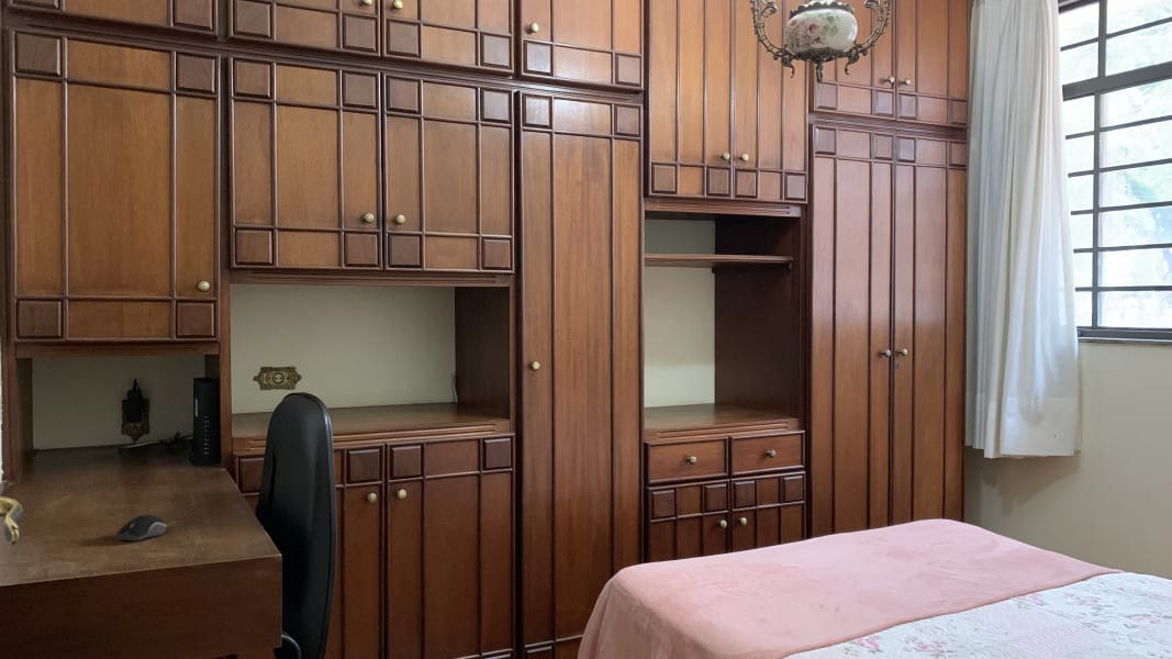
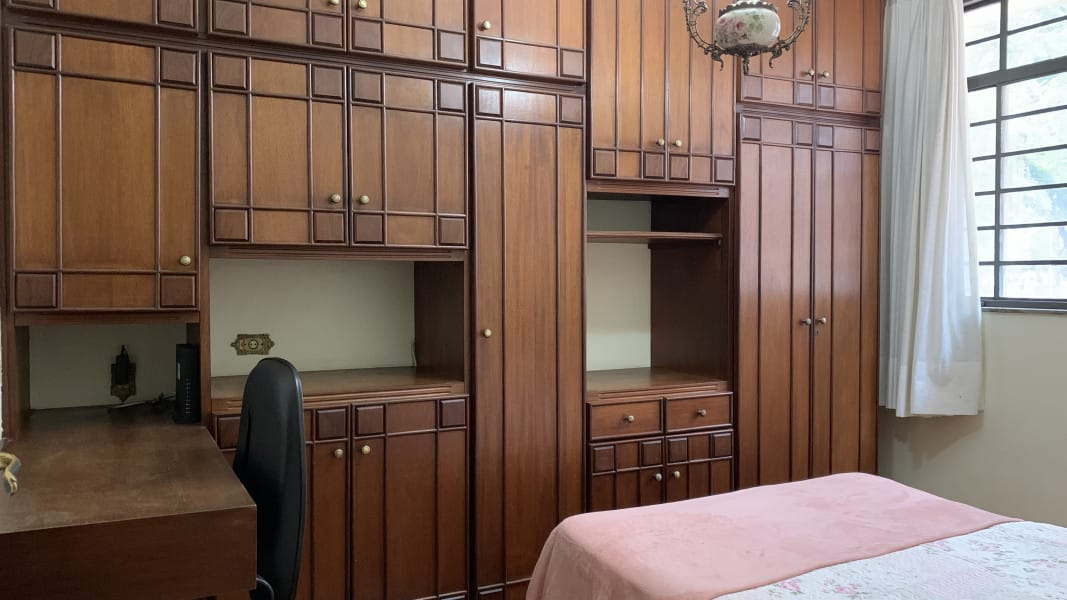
- computer mouse [115,514,168,541]
